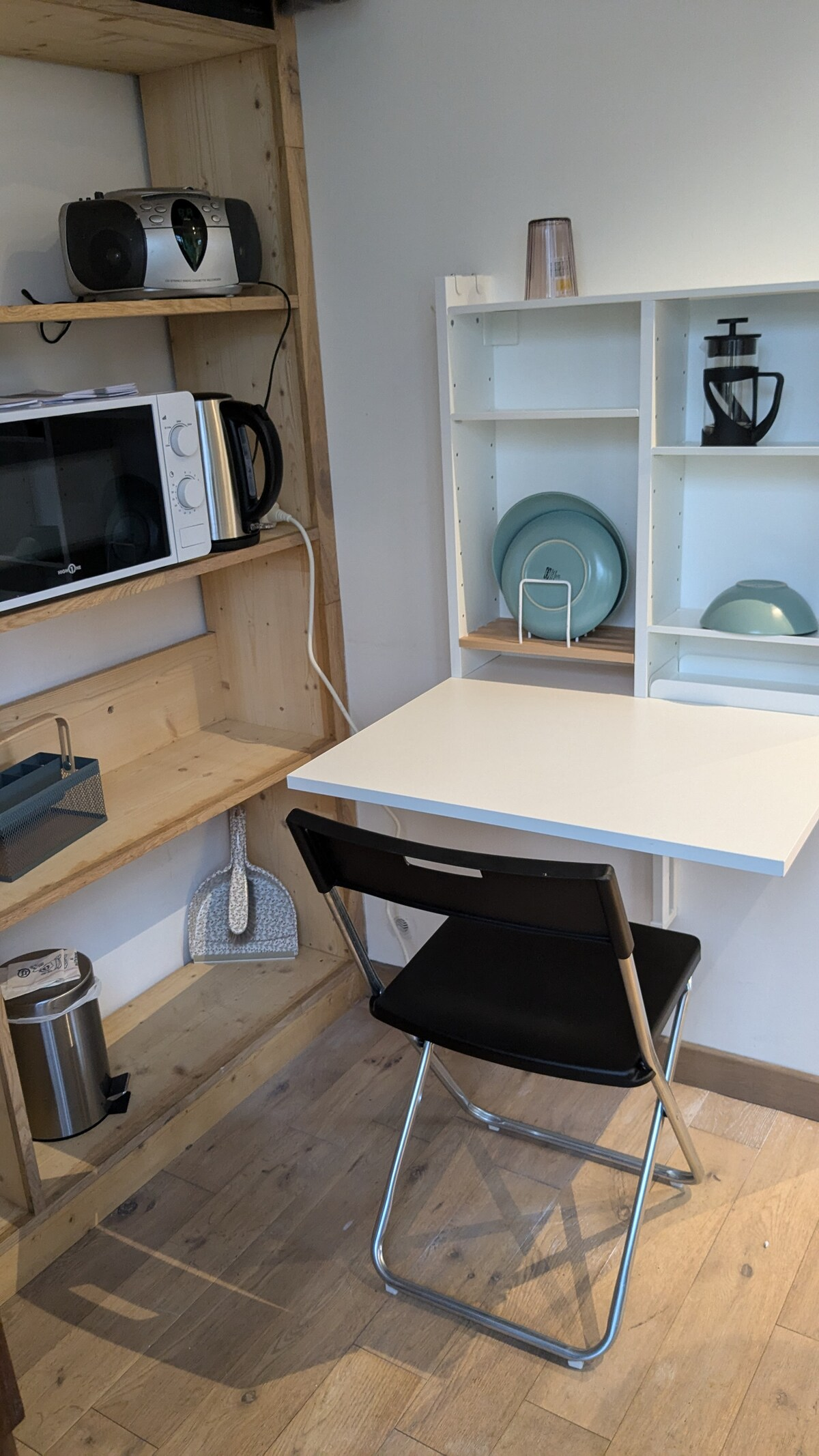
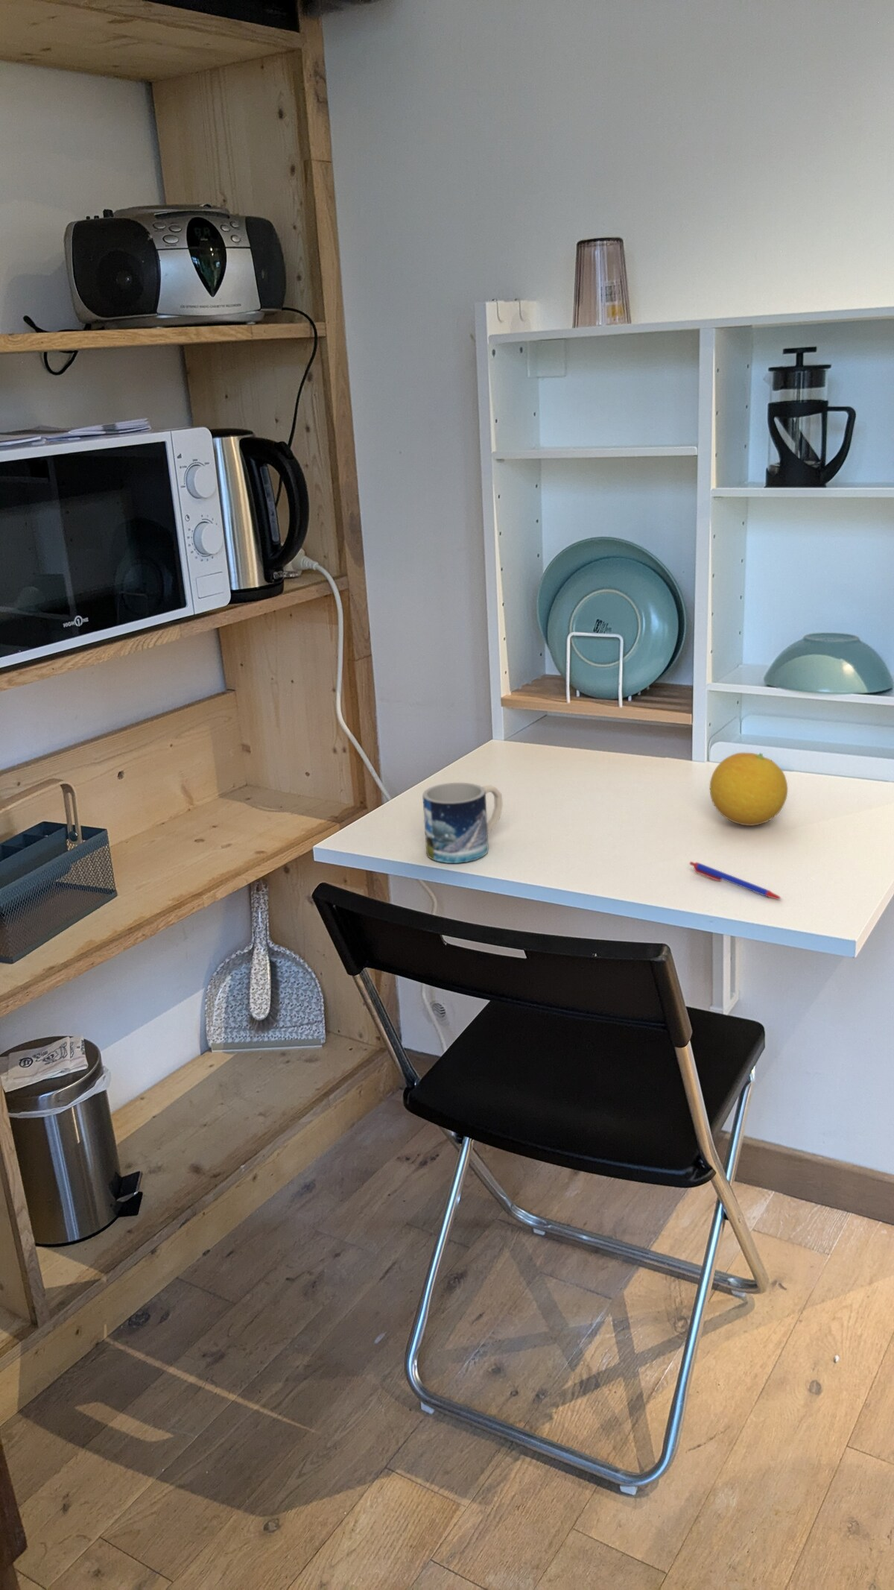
+ mug [421,782,503,864]
+ fruit [710,752,788,827]
+ pen [689,861,784,901]
